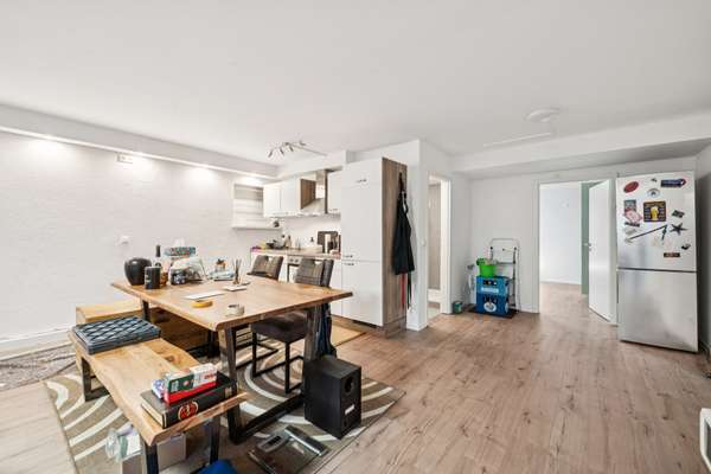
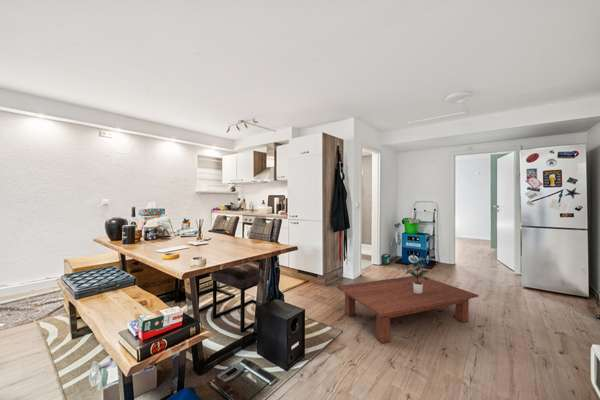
+ coffee table [336,275,479,344]
+ potted plant [405,257,429,294]
